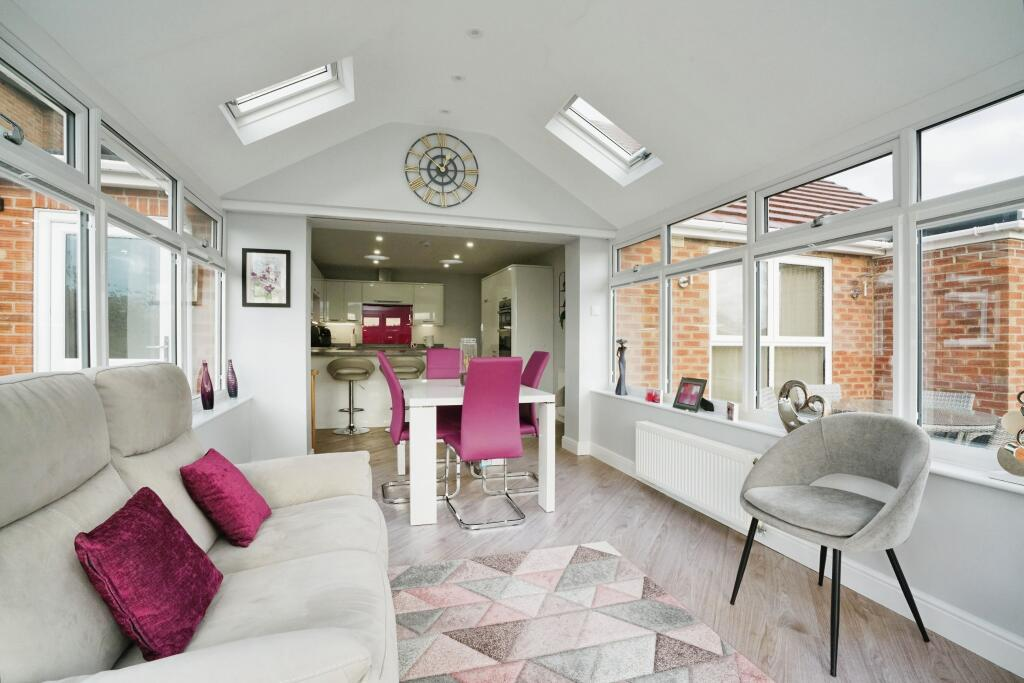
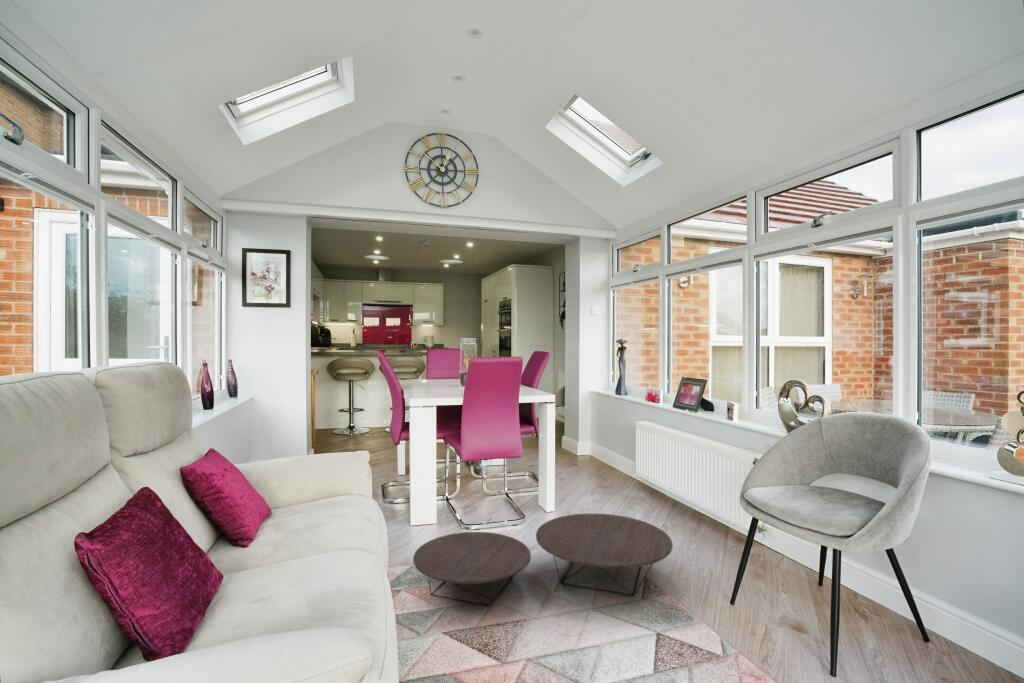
+ coffee table [412,513,674,607]
